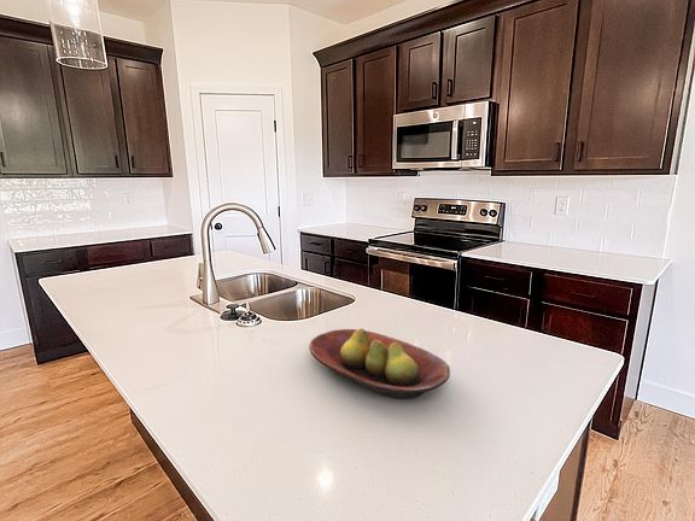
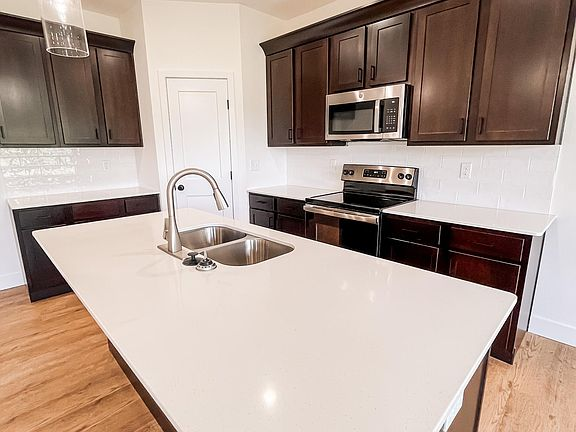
- fruit bowl [308,328,451,400]
